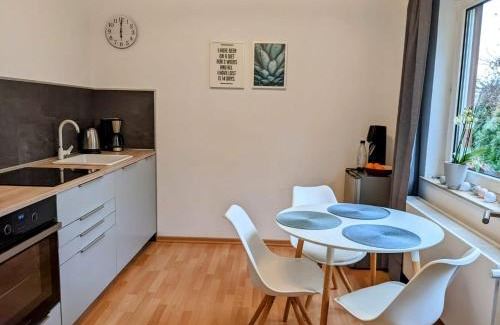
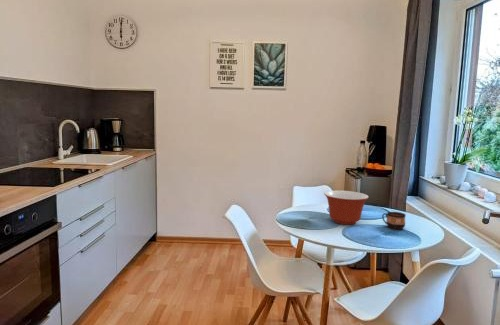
+ mixing bowl [323,190,370,225]
+ cup [381,211,407,230]
